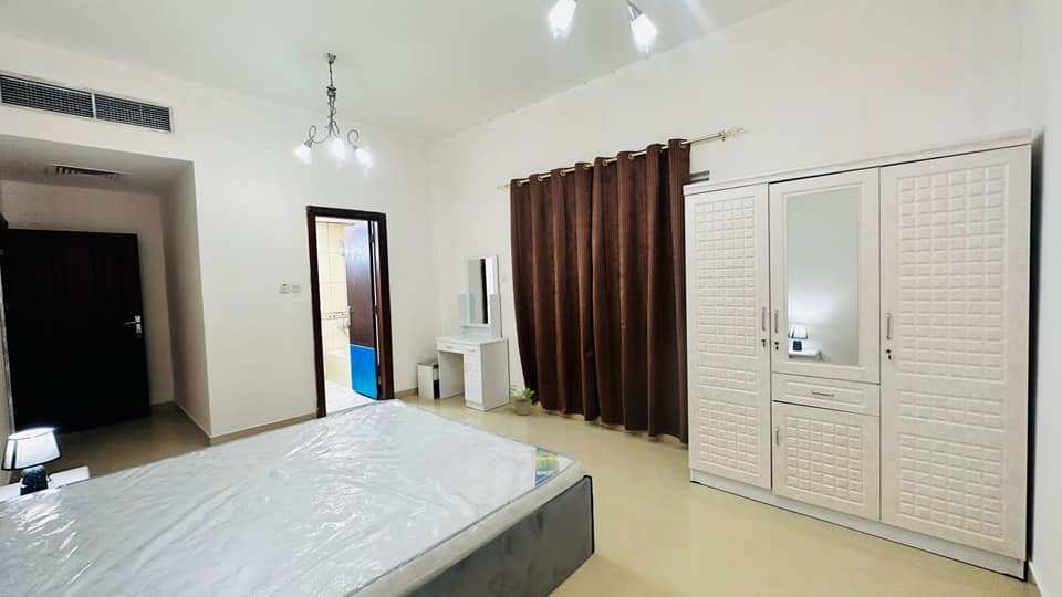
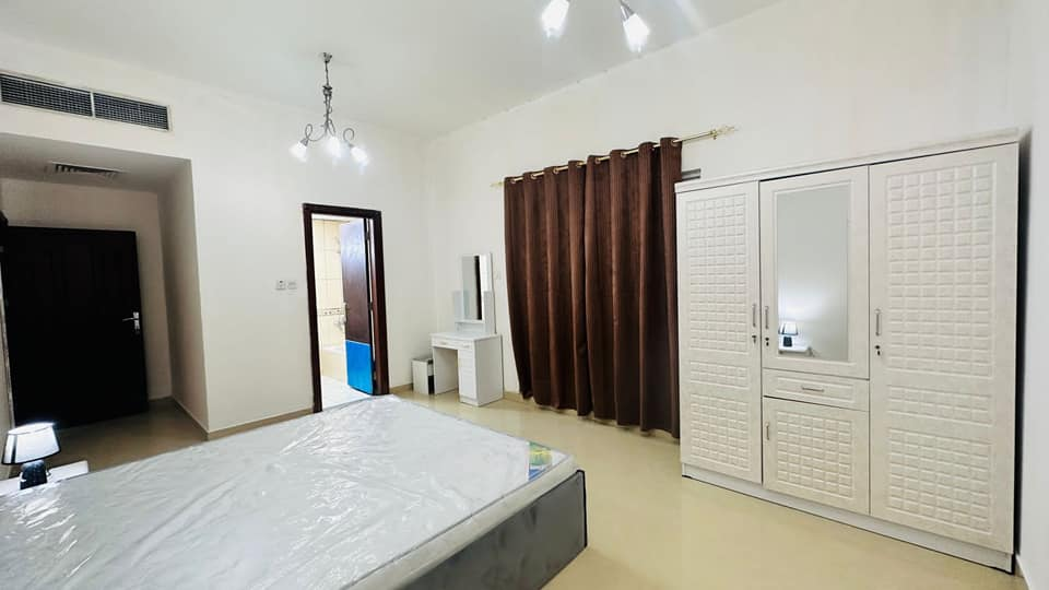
- potted plant [507,383,535,416]
